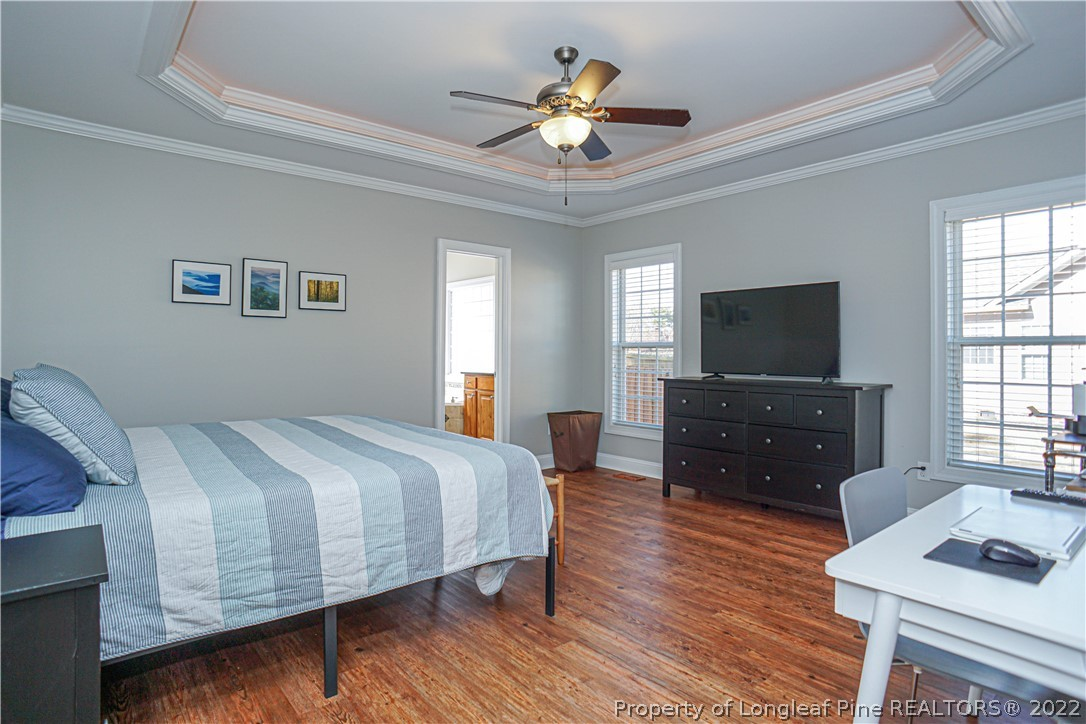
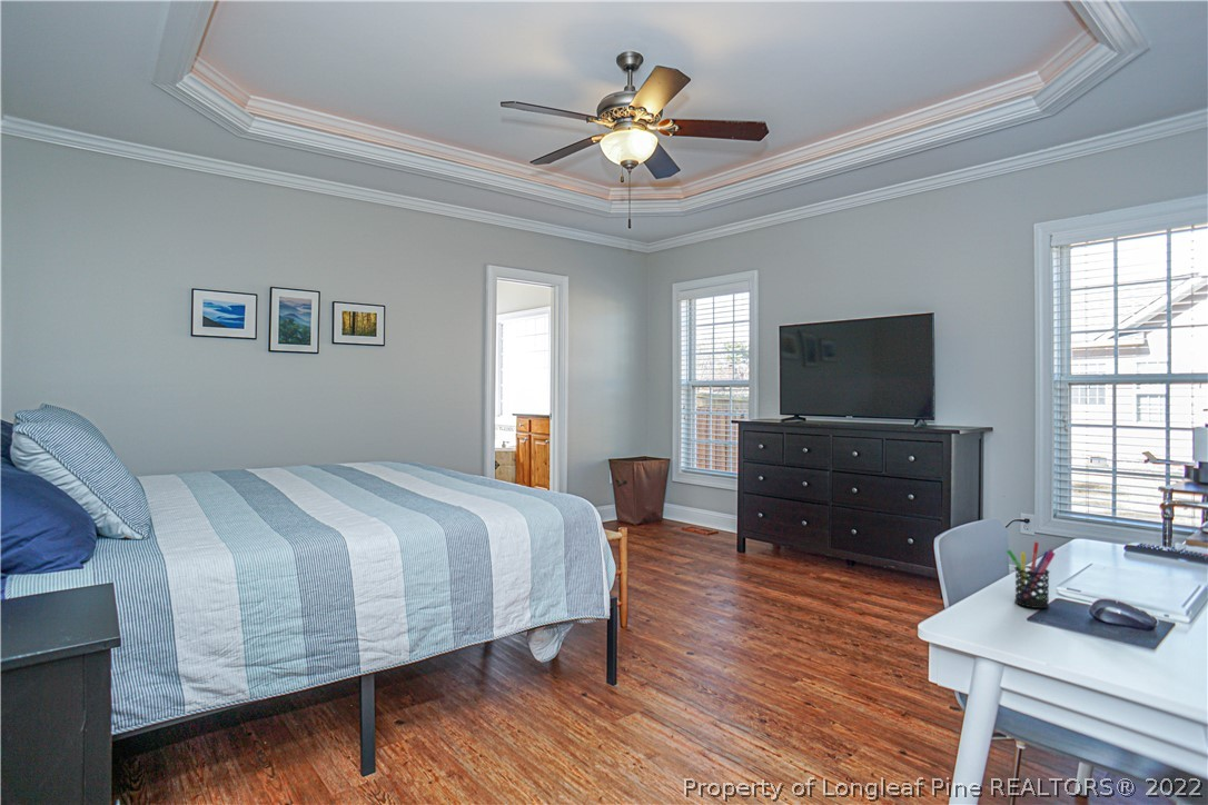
+ pen holder [1006,540,1057,609]
